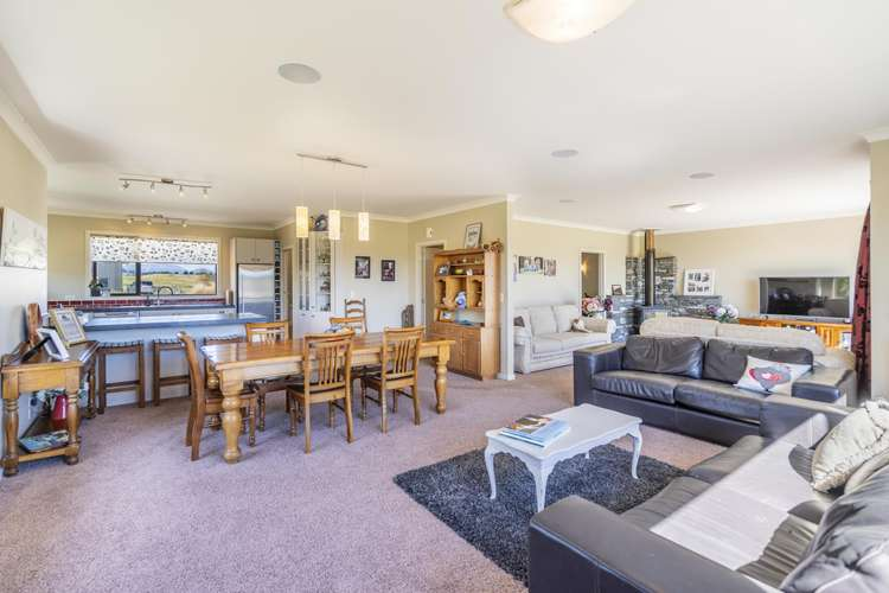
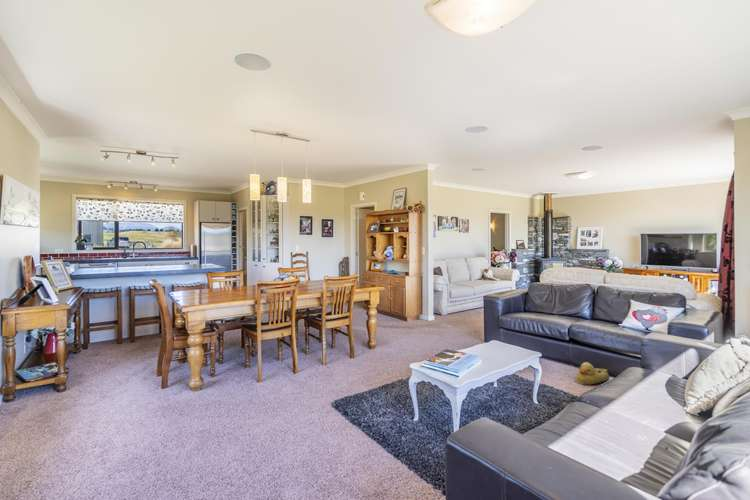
+ rubber duck [574,361,610,386]
